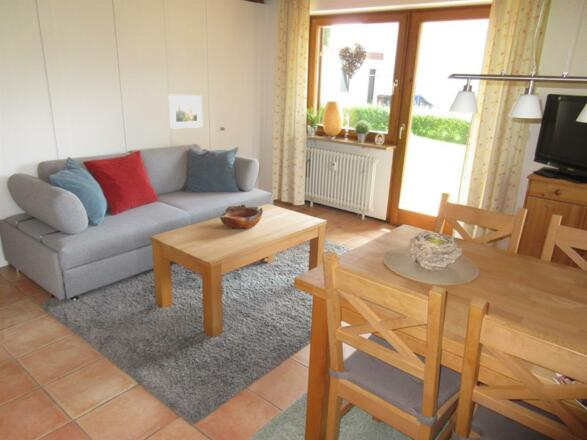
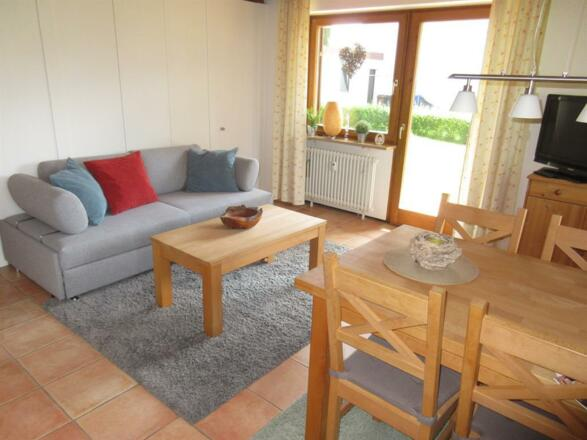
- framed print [167,94,204,130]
